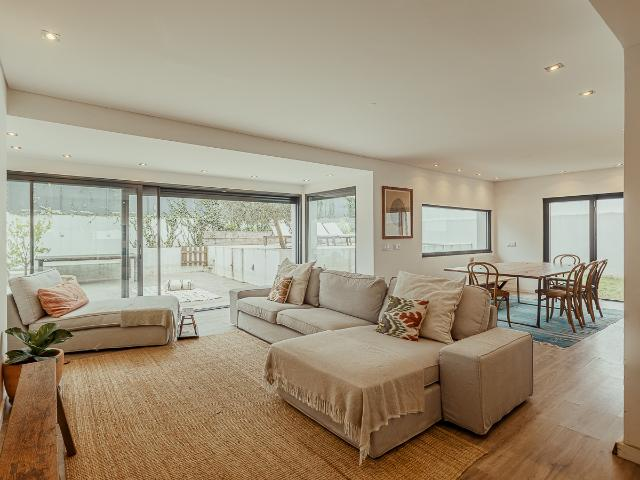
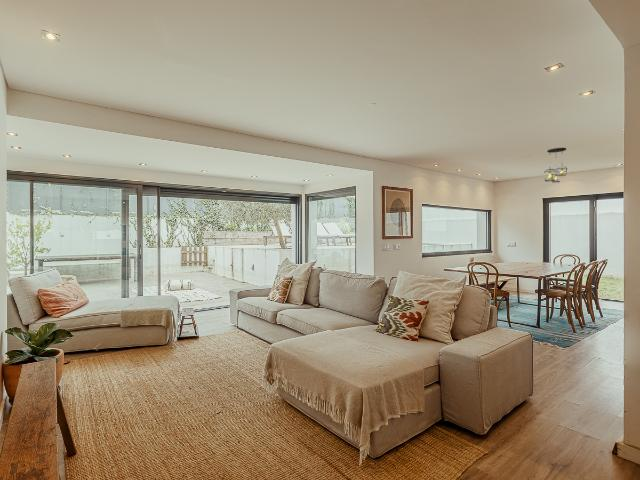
+ ceiling light fixture [543,147,568,184]
